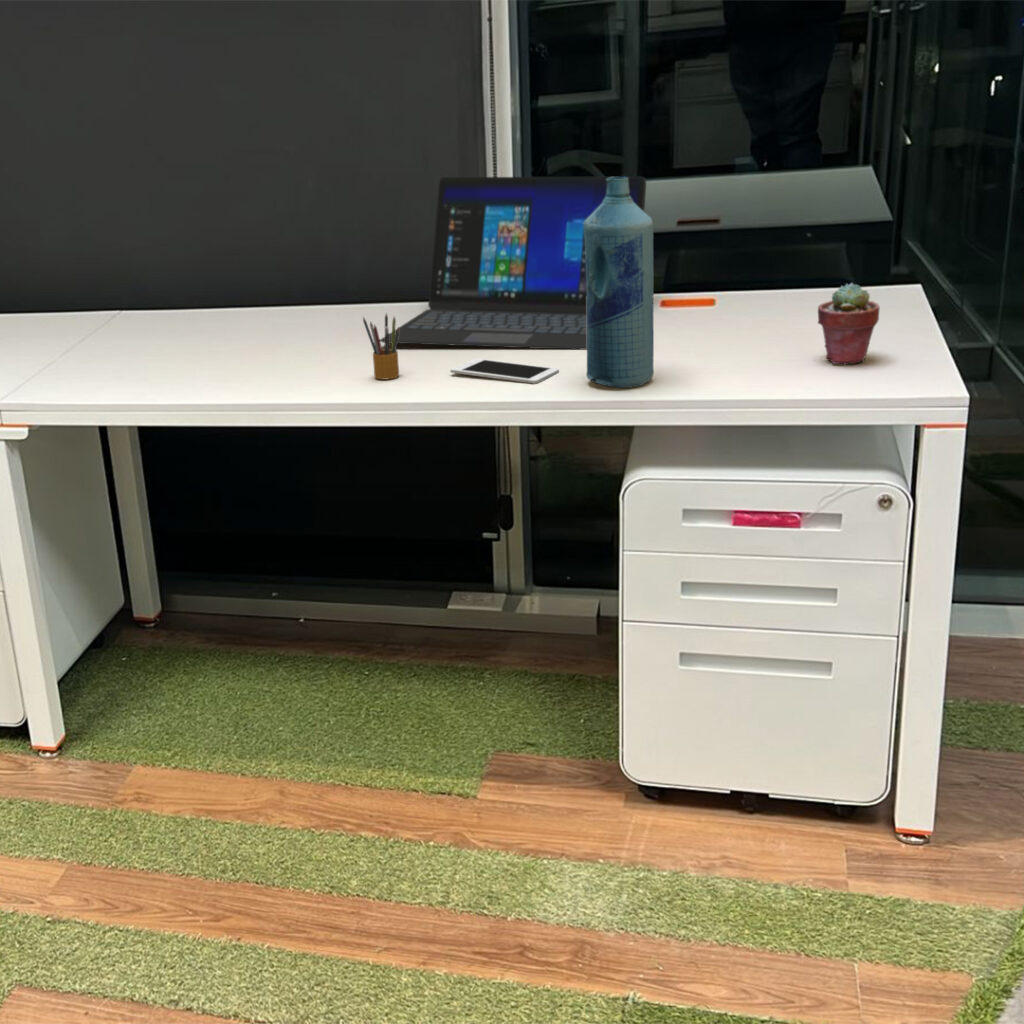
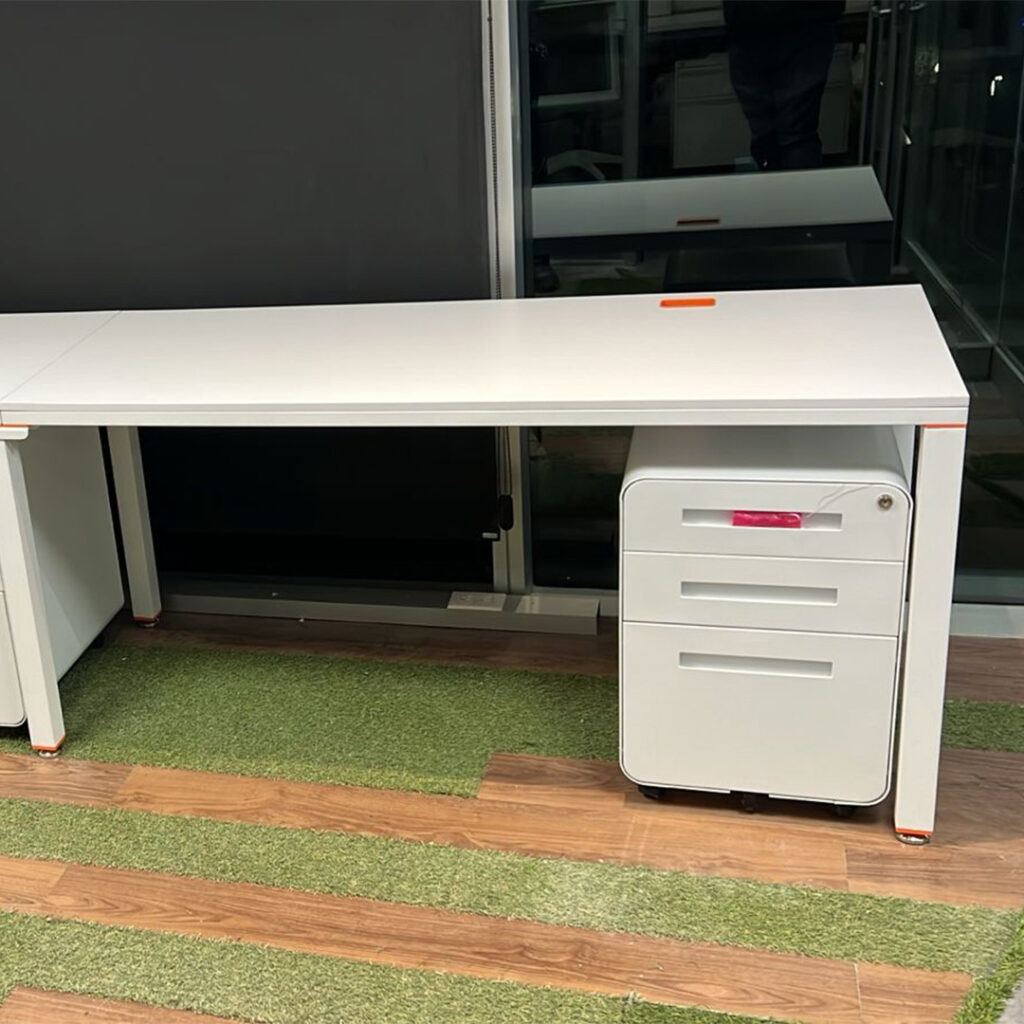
- laptop [379,175,647,351]
- bottle [583,176,655,389]
- pencil box [362,312,400,380]
- cell phone [449,358,560,385]
- potted succulent [817,282,880,365]
